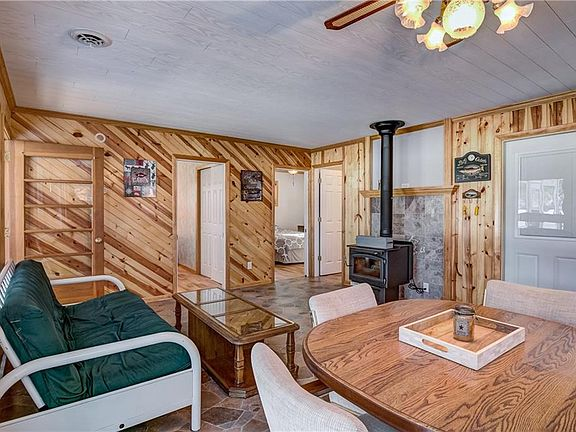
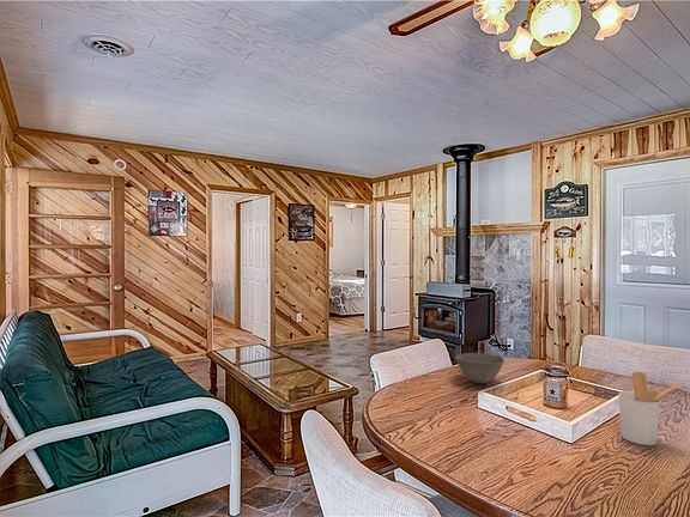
+ bowl [454,352,506,384]
+ utensil holder [617,371,683,446]
